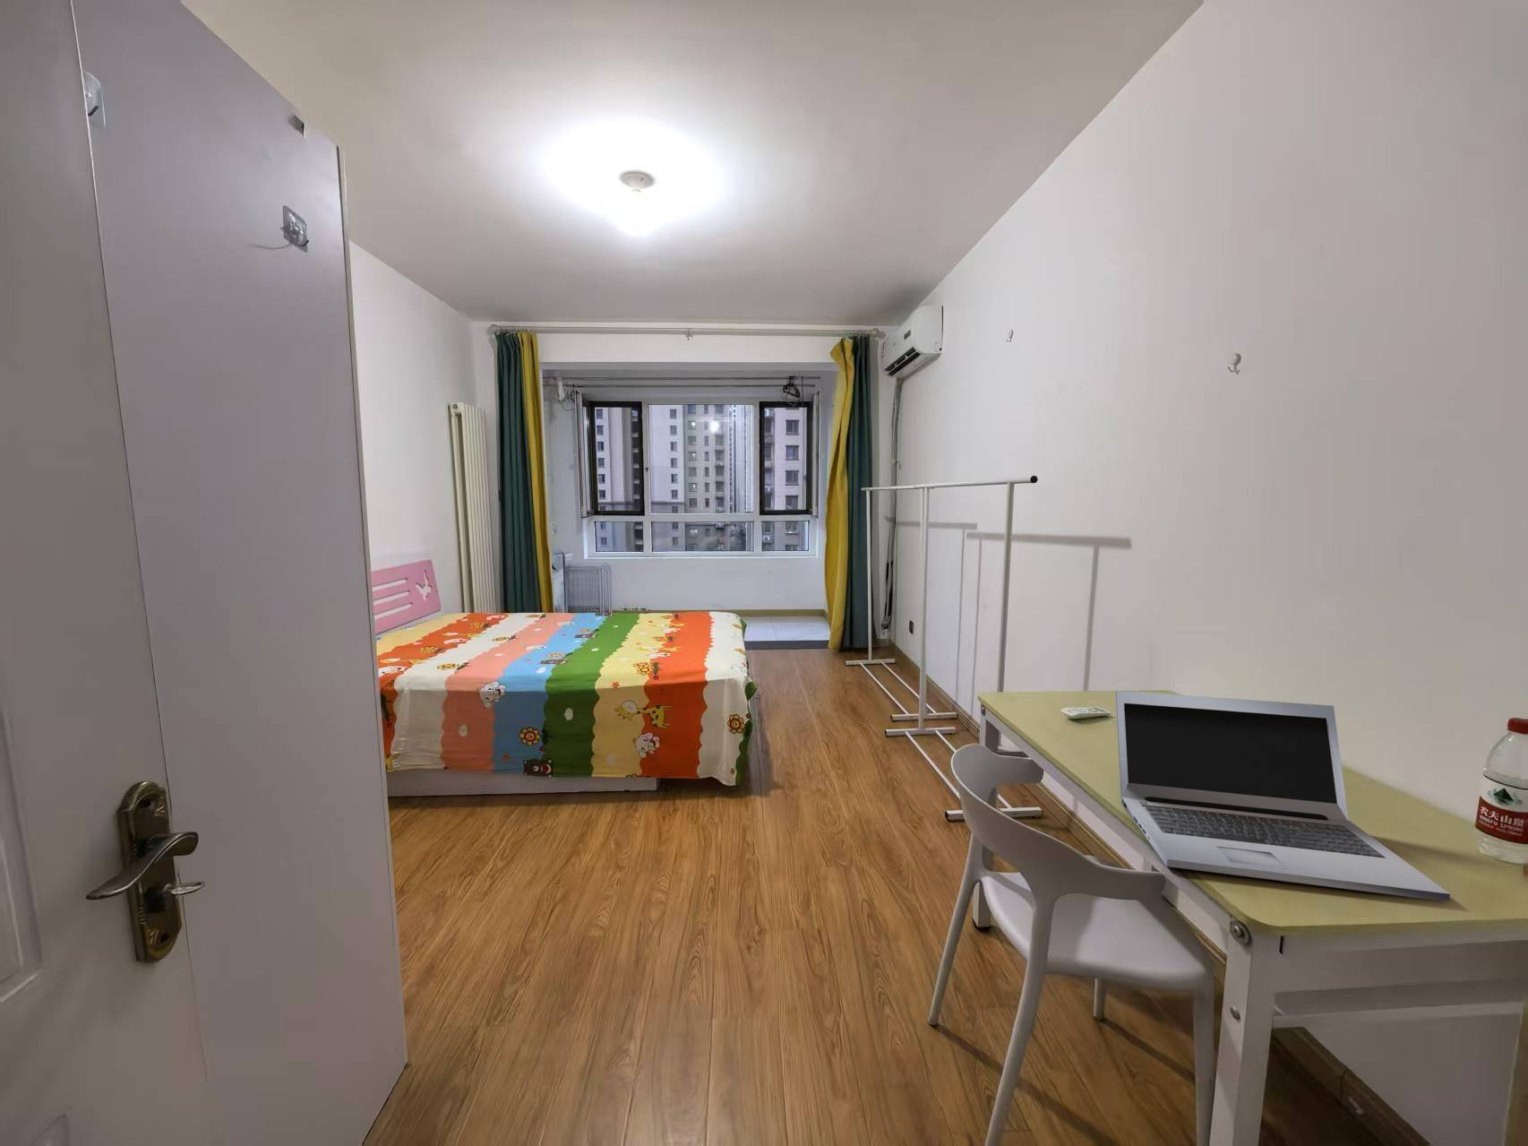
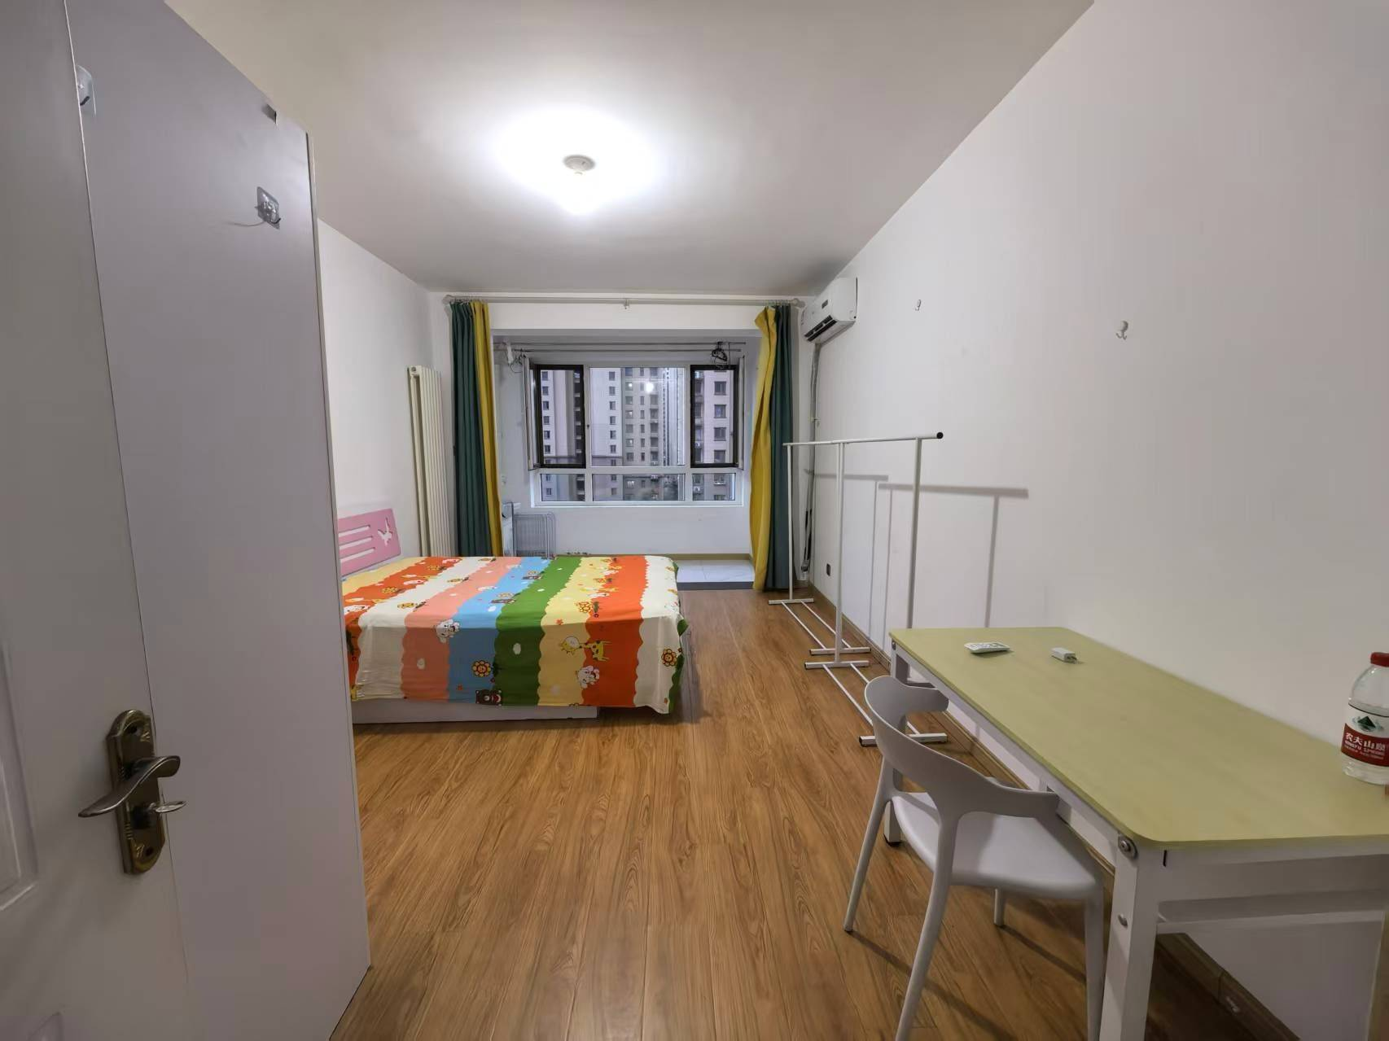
- laptop [1115,690,1451,903]
